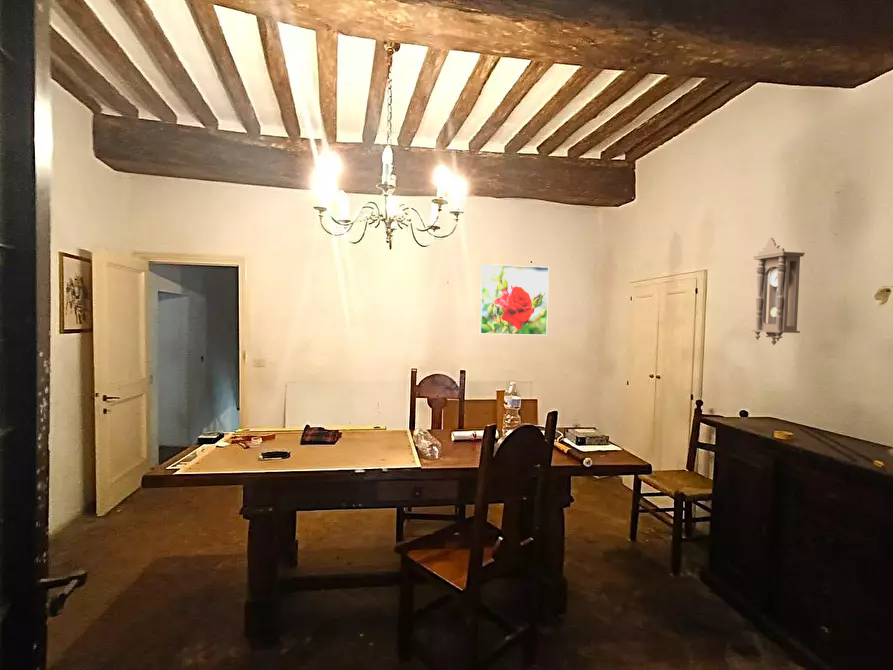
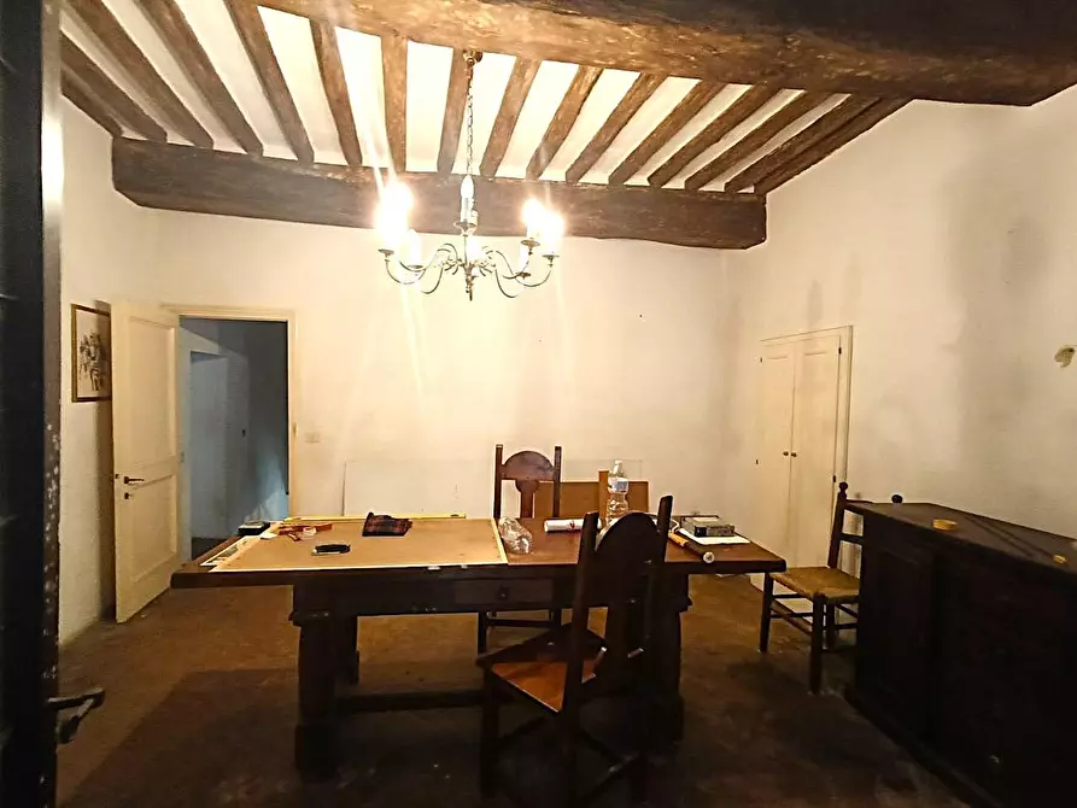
- pendulum clock [751,237,806,346]
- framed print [479,263,550,336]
